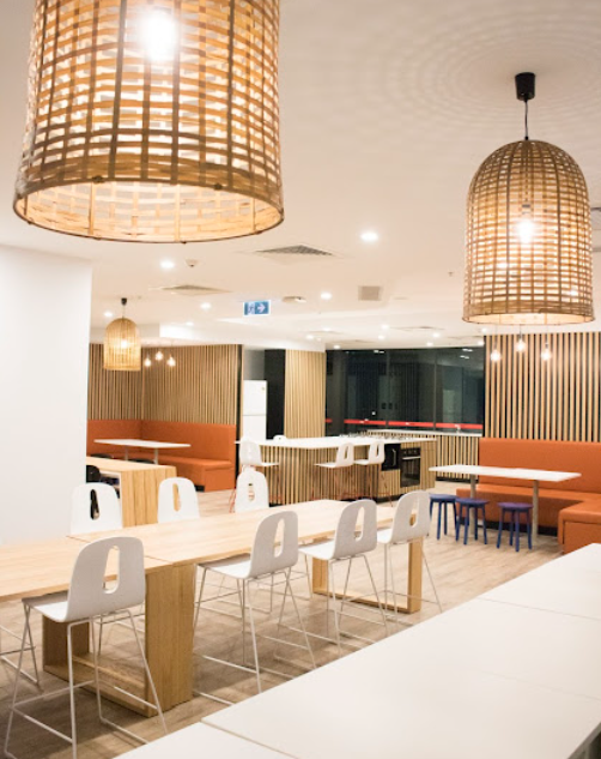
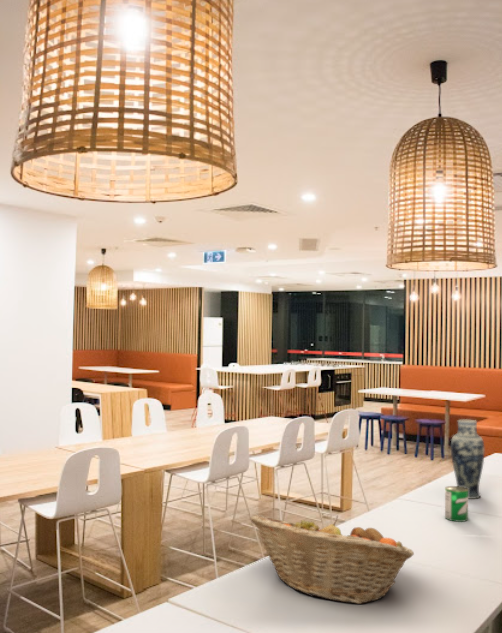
+ vase [450,419,485,500]
+ fruit basket [249,514,415,605]
+ can [444,485,469,523]
